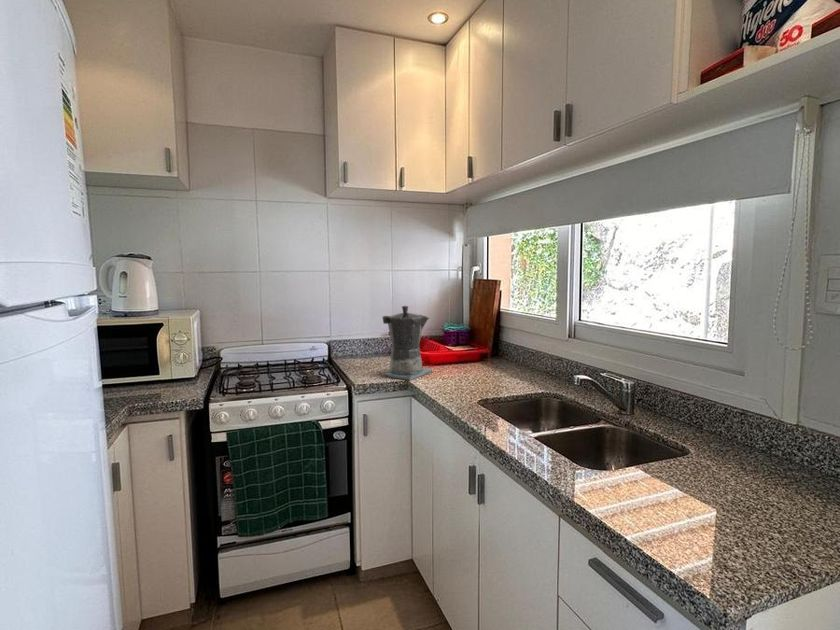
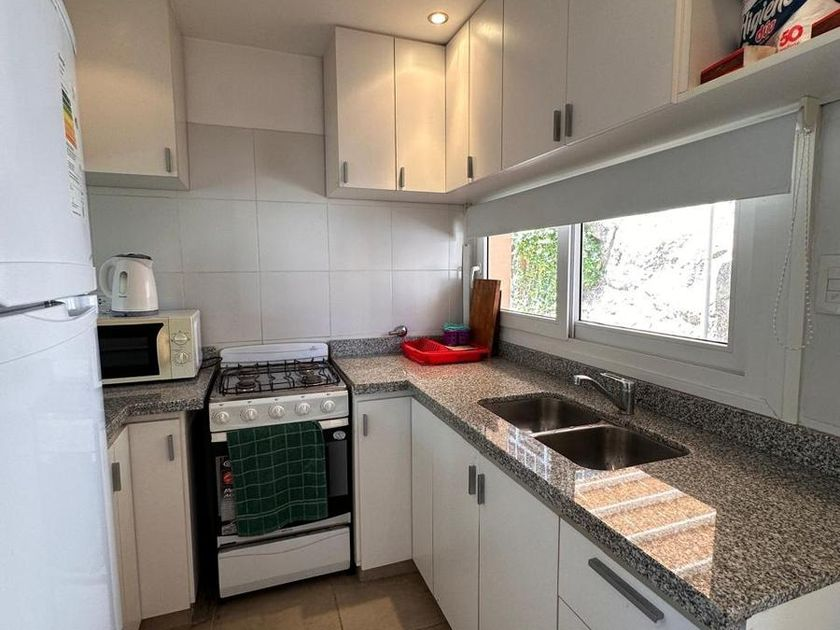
- coffee maker [380,305,433,381]
